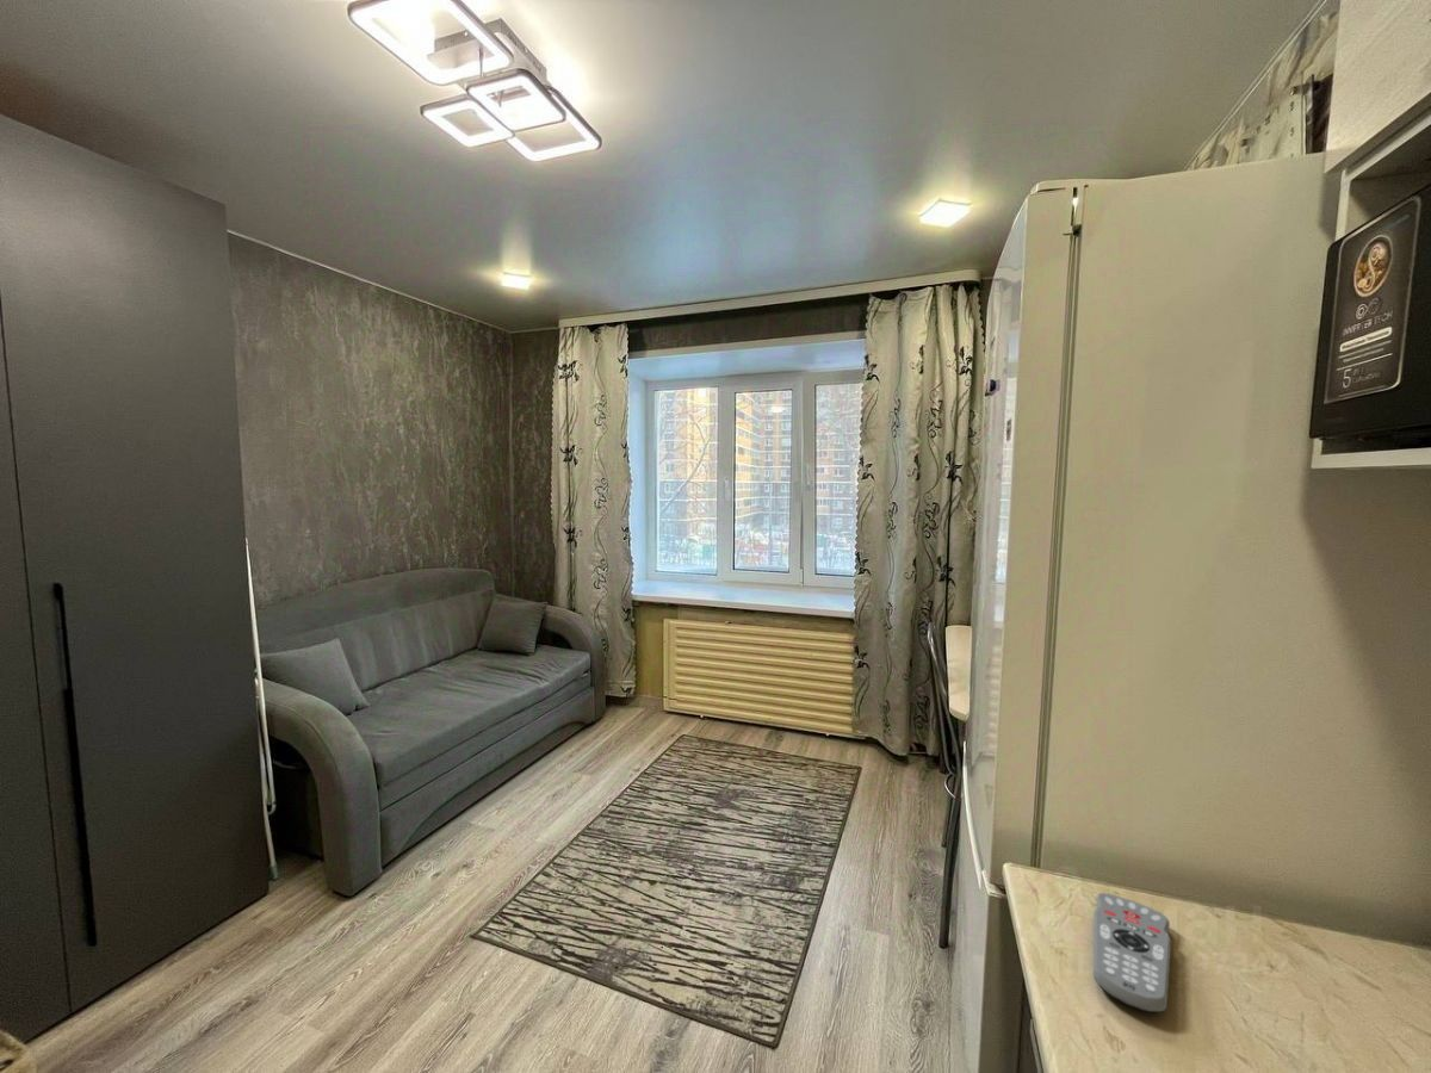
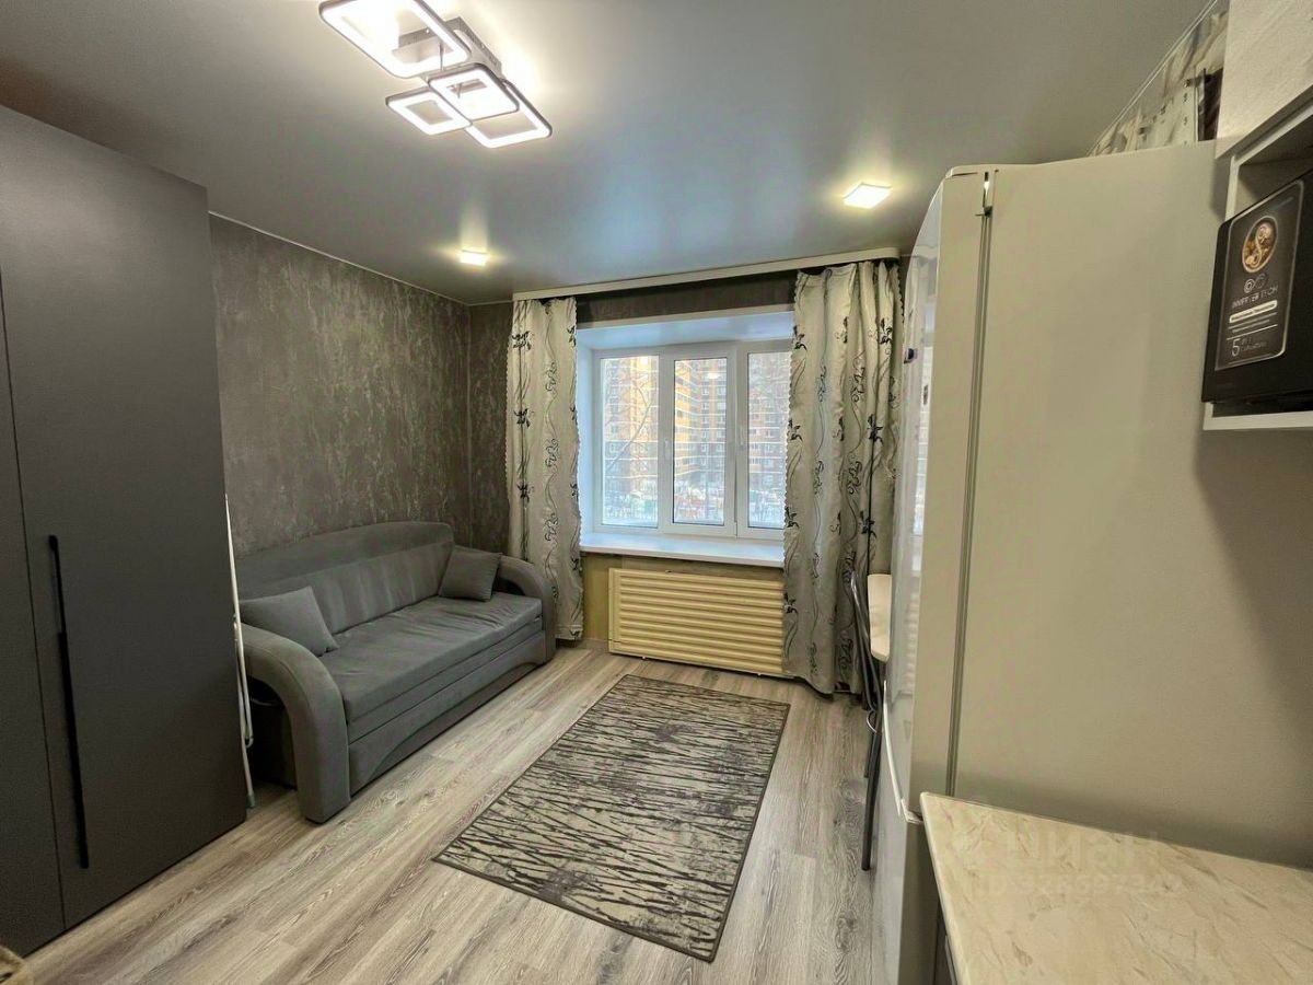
- remote control [1092,892,1172,1013]
